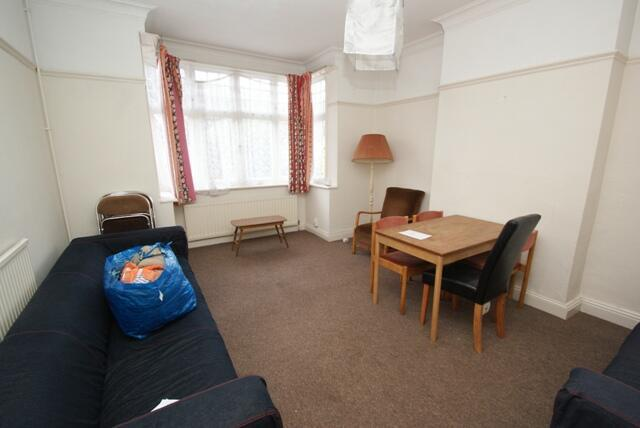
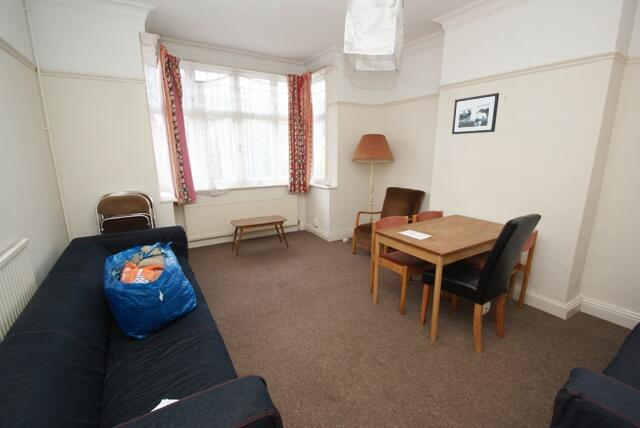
+ picture frame [451,92,500,135]
